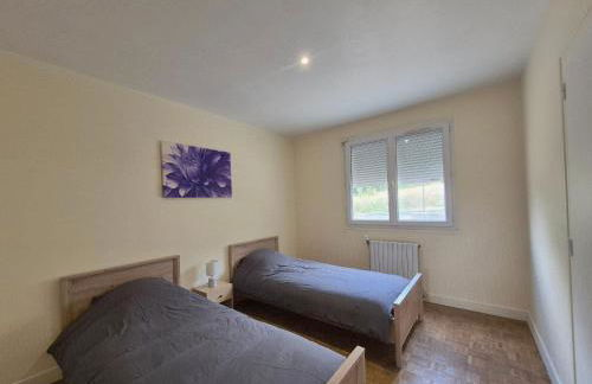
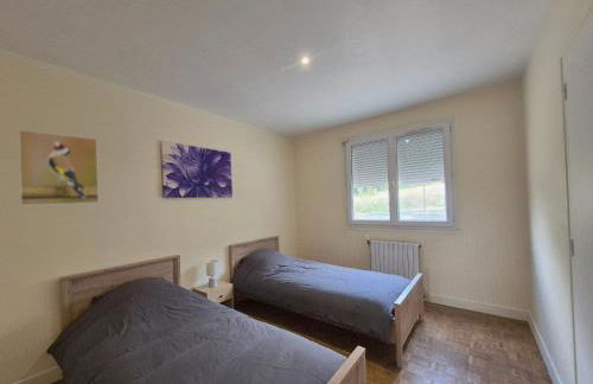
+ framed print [17,128,100,206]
